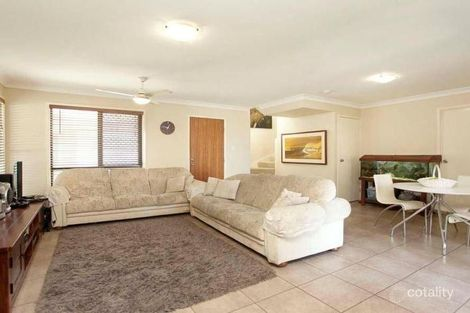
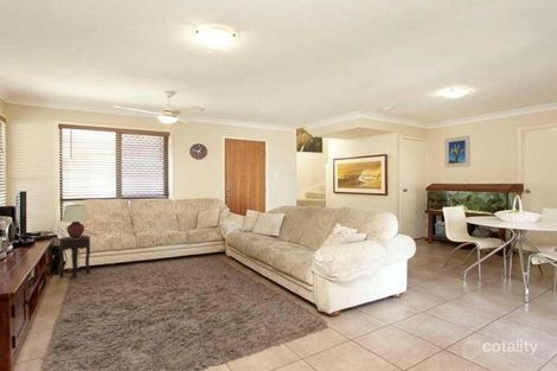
+ table lamp [60,204,90,238]
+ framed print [443,134,472,169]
+ side table [58,235,91,279]
